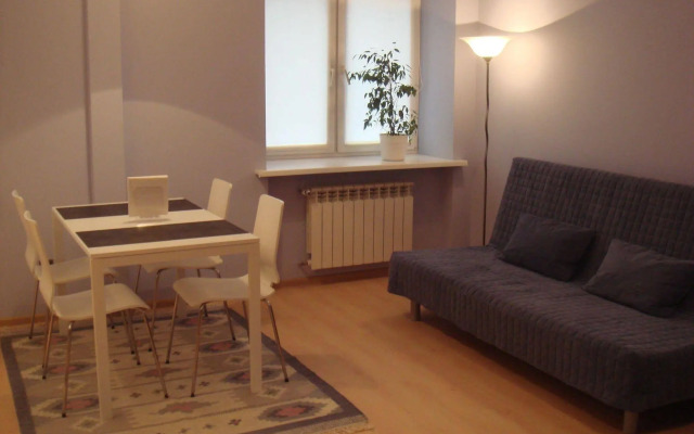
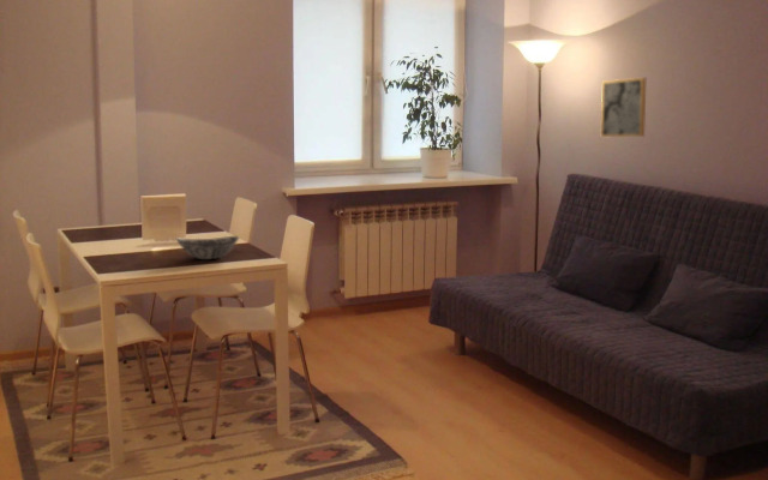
+ decorative bowl [175,235,240,260]
+ wall art [600,77,647,138]
